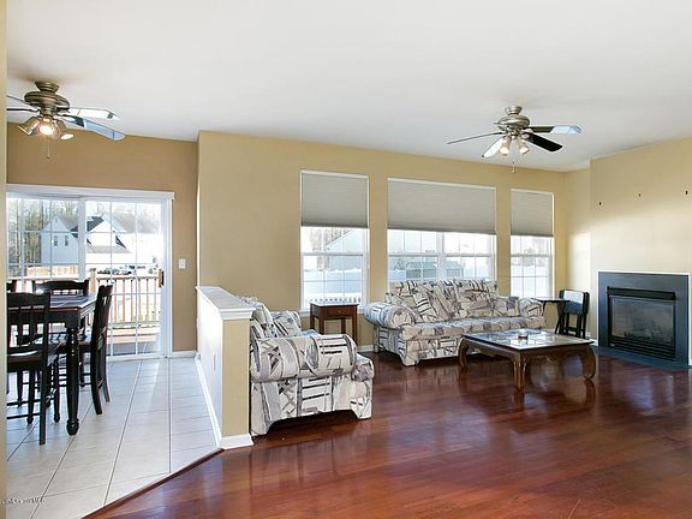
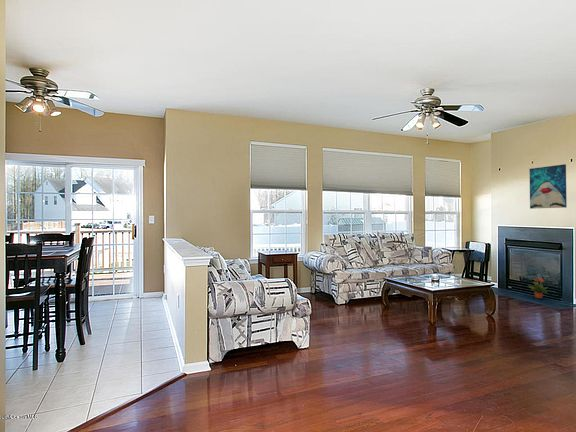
+ wall art [528,163,568,210]
+ potted plant [527,278,549,300]
